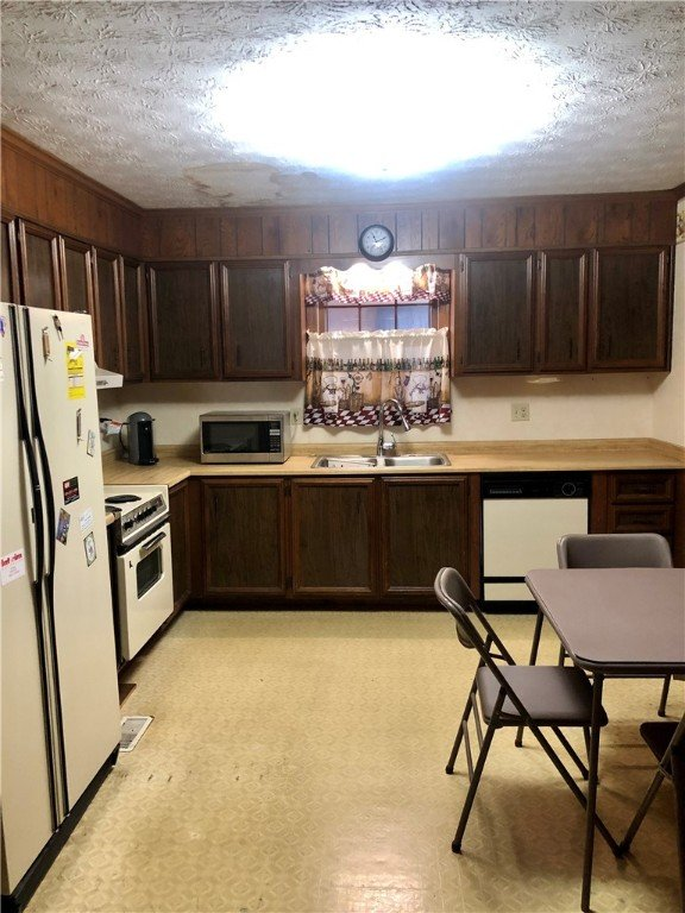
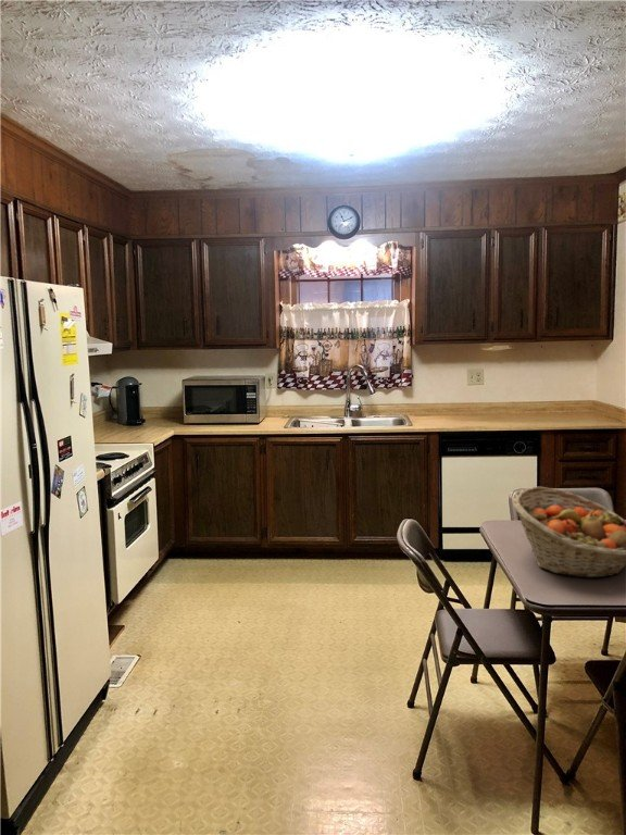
+ fruit basket [512,486,626,578]
